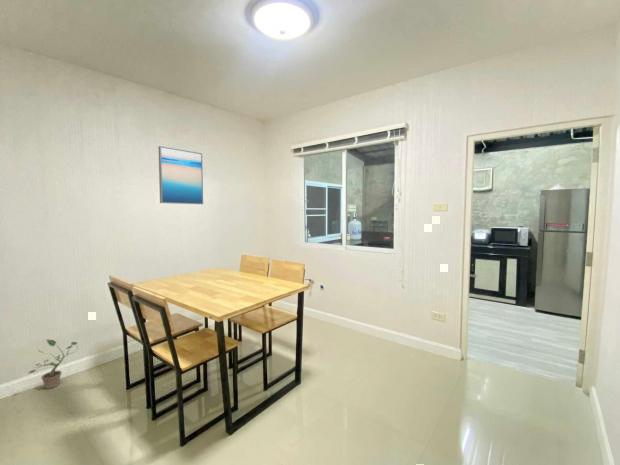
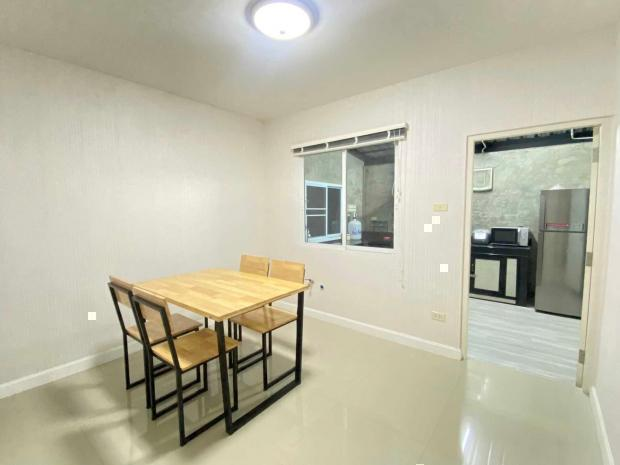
- wall art [157,145,204,205]
- potted plant [27,338,79,390]
